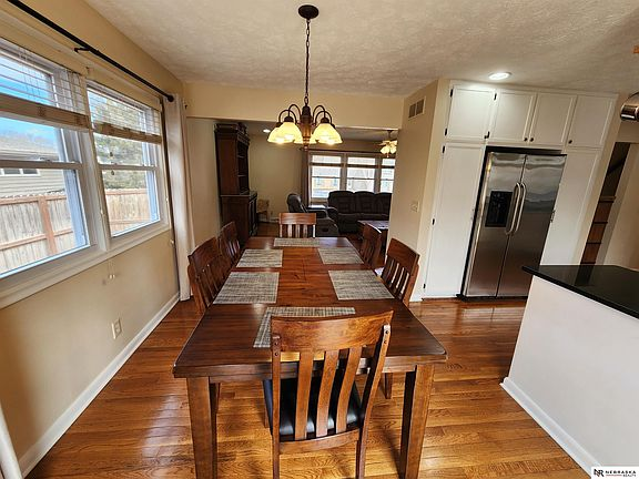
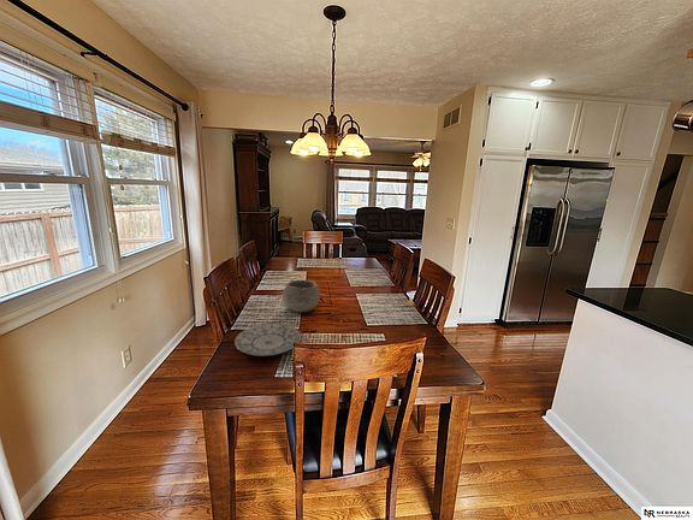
+ bowl [282,279,321,313]
+ plate [233,323,302,358]
